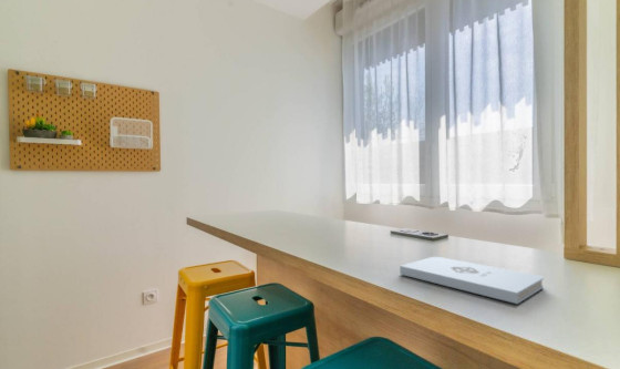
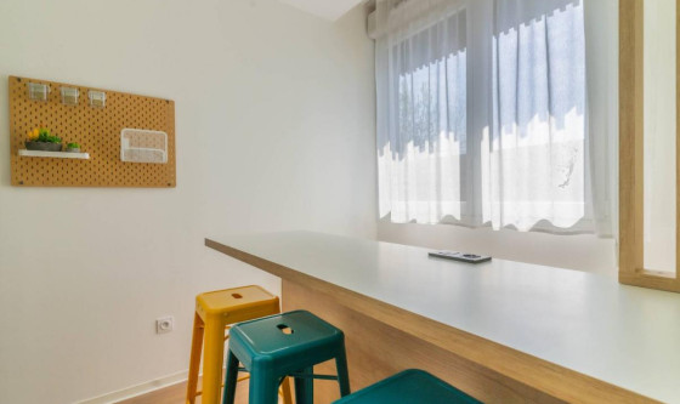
- notepad [399,256,545,305]
